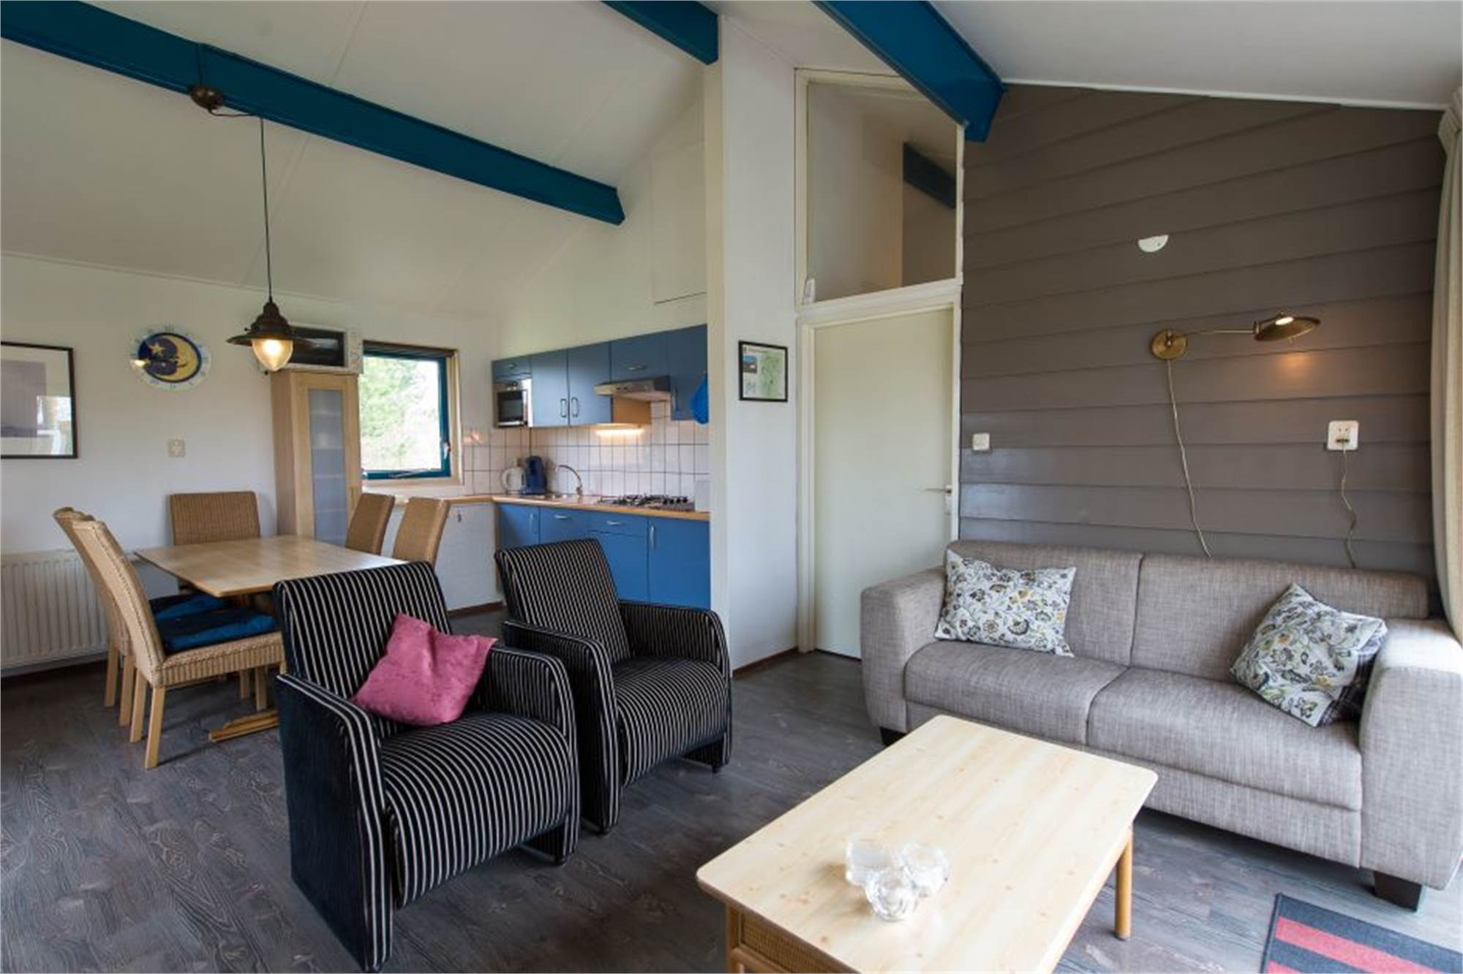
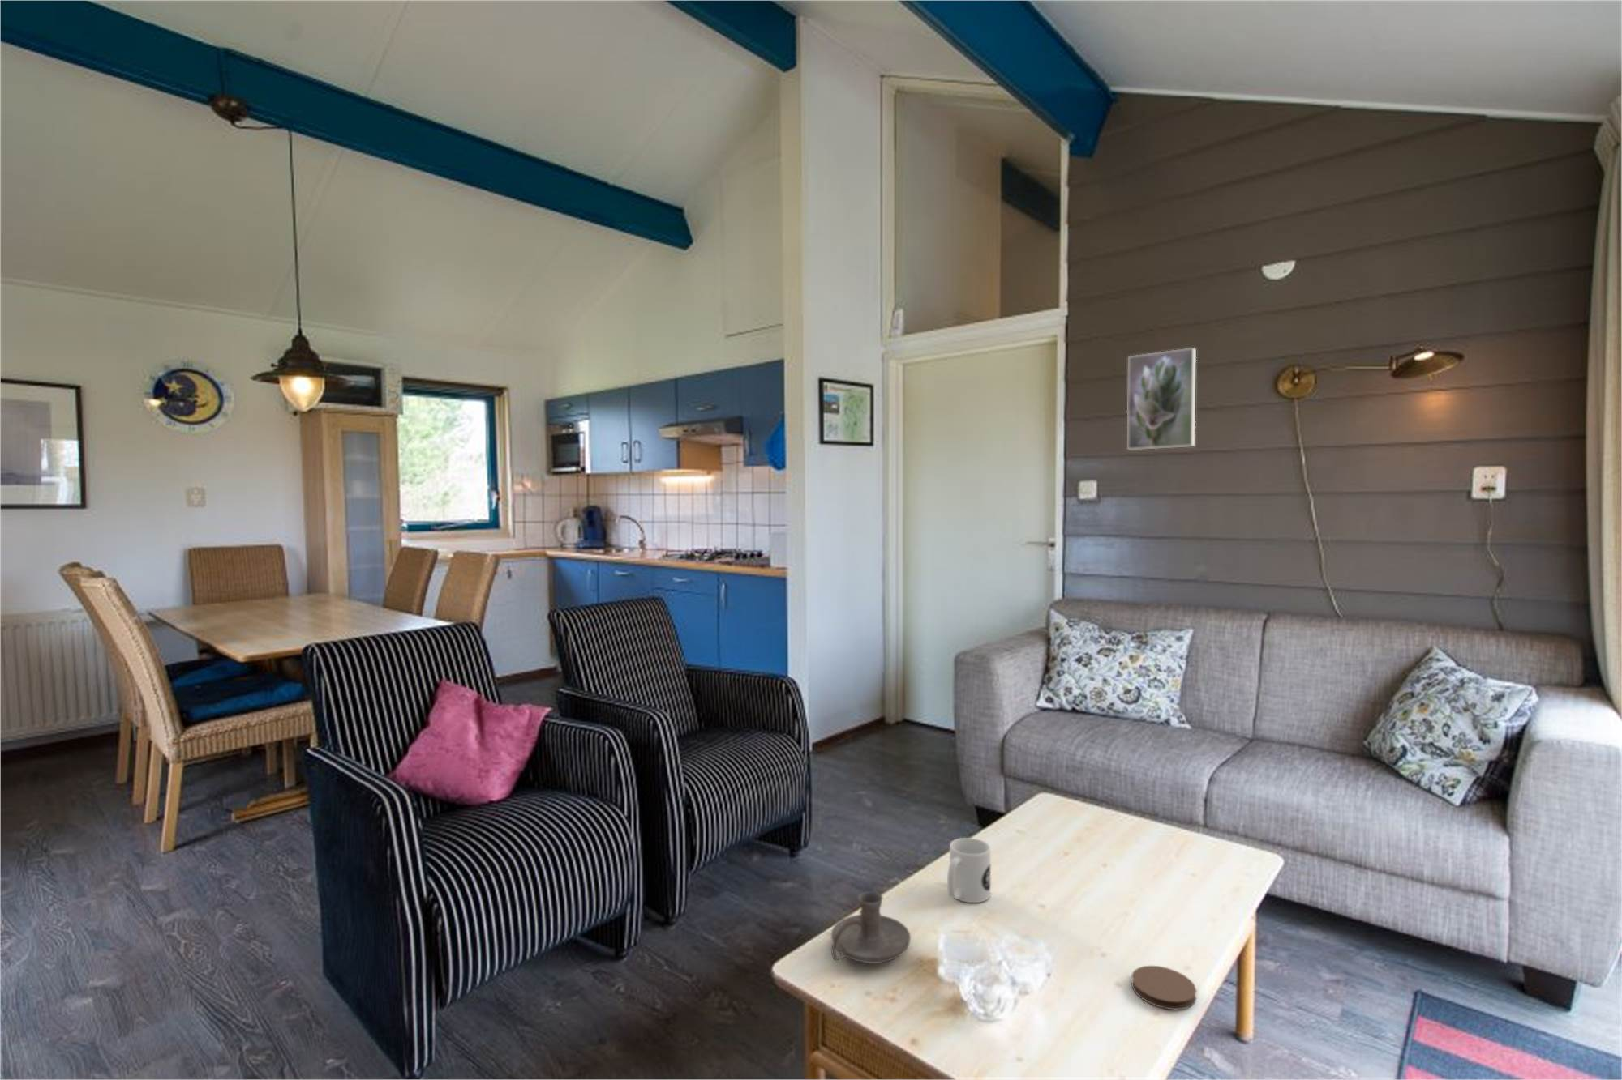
+ candle holder [831,891,912,964]
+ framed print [1126,347,1198,451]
+ mug [947,837,991,903]
+ coaster [1130,965,1198,1011]
